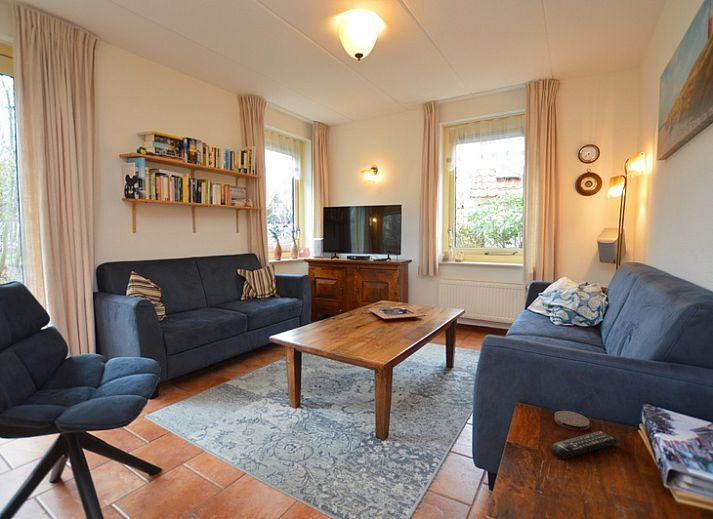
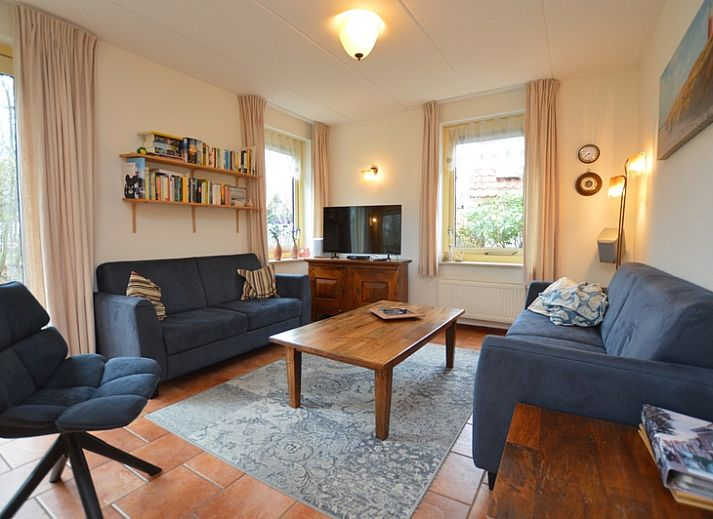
- coaster [553,410,590,431]
- remote control [549,430,621,461]
